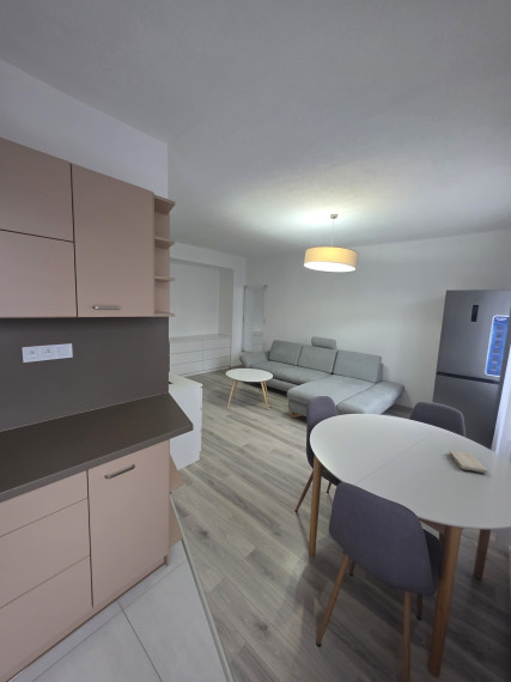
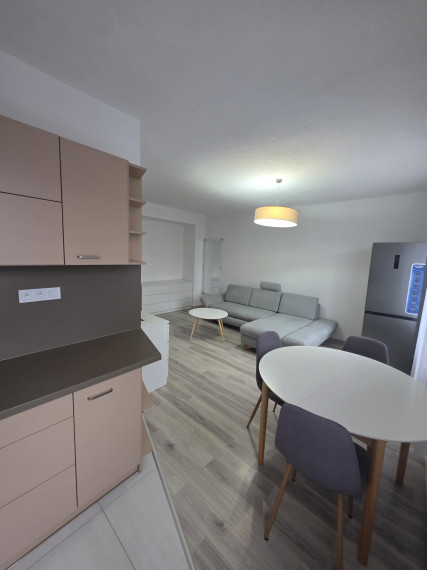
- washcloth [448,449,488,474]
